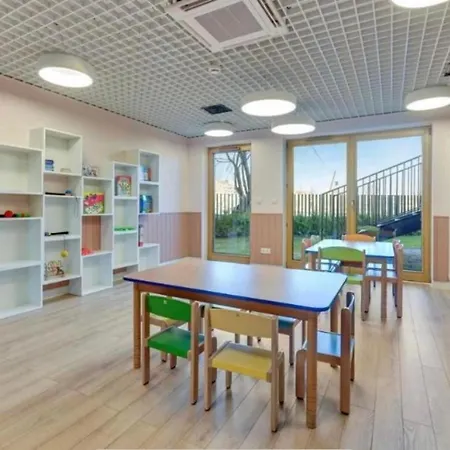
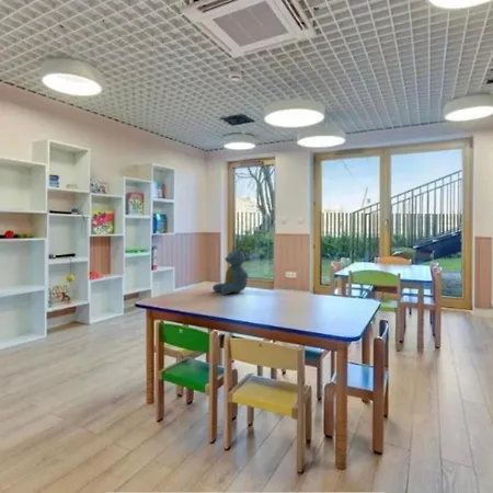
+ teddy bear [211,244,249,295]
